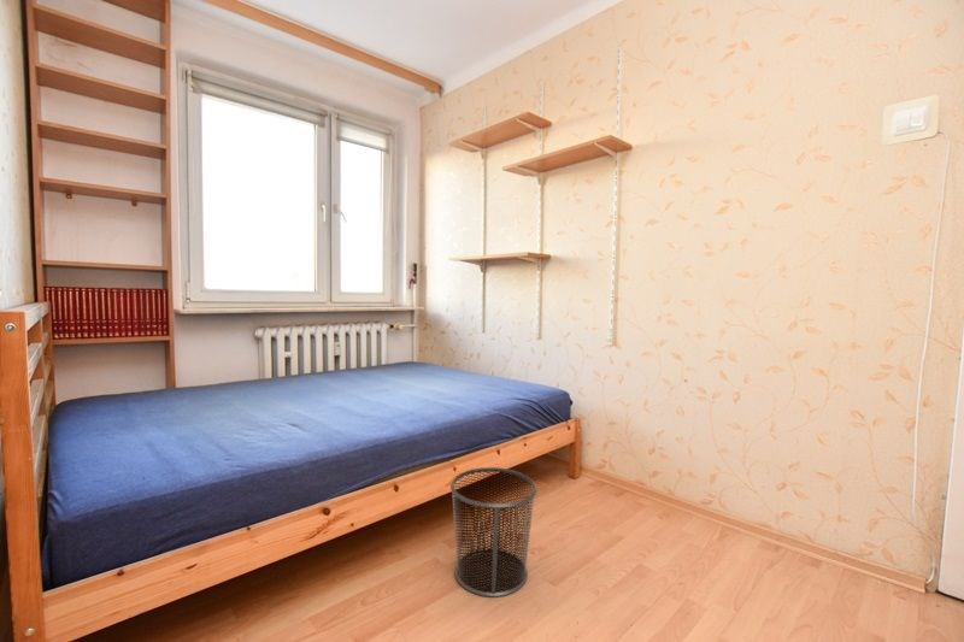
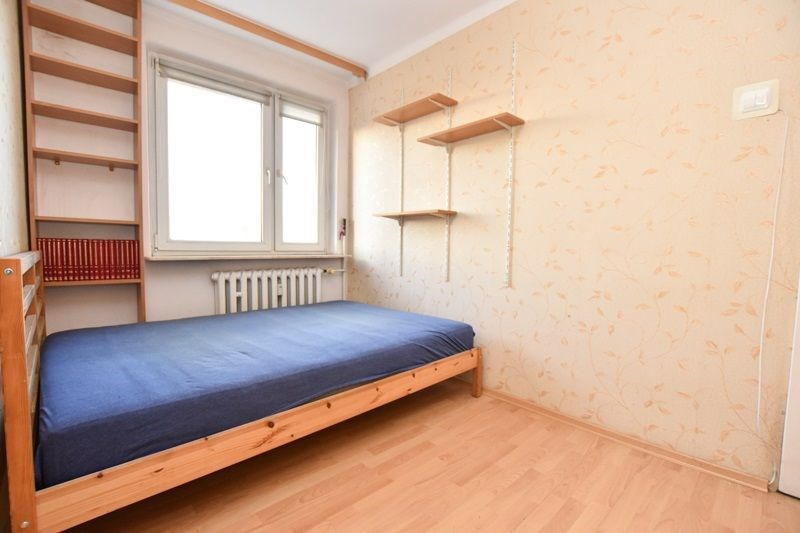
- waste bin [449,466,539,597]
